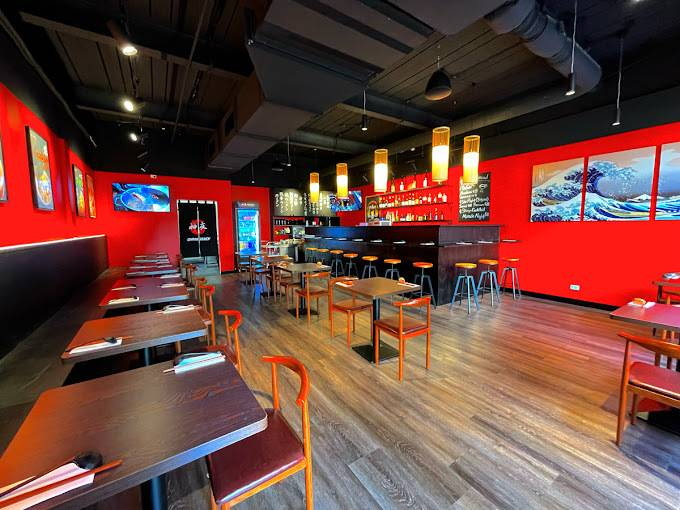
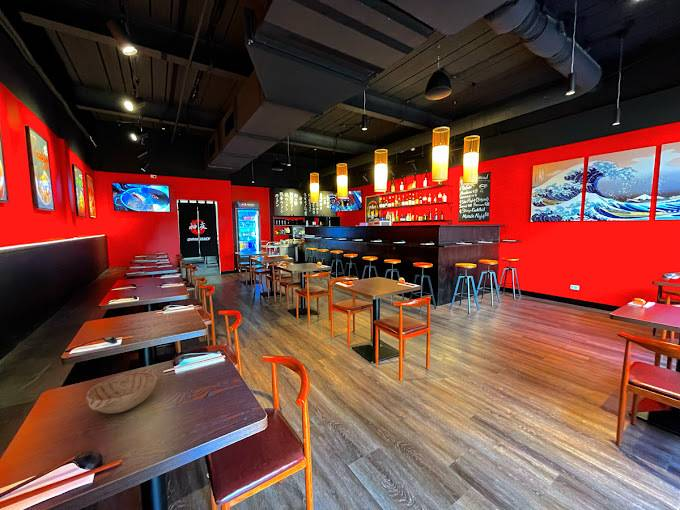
+ decorative bowl [85,368,158,414]
